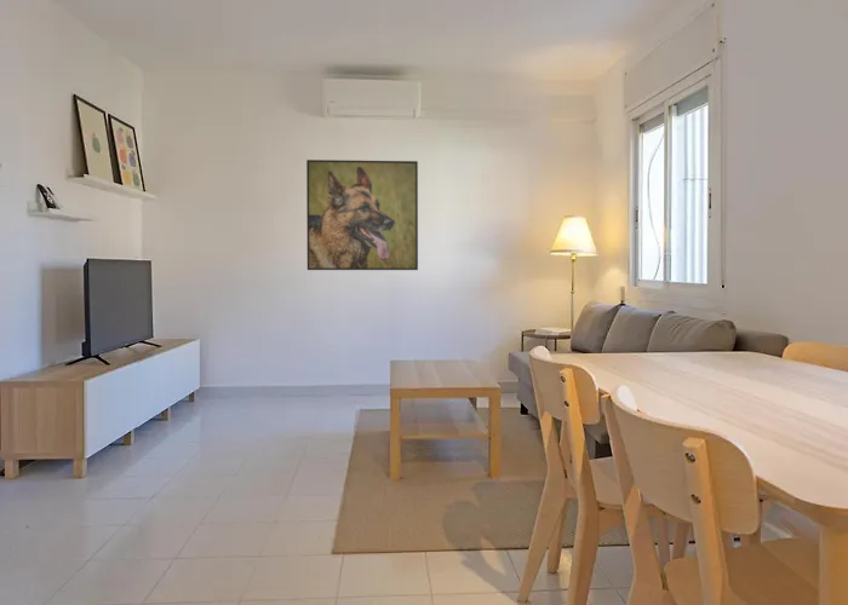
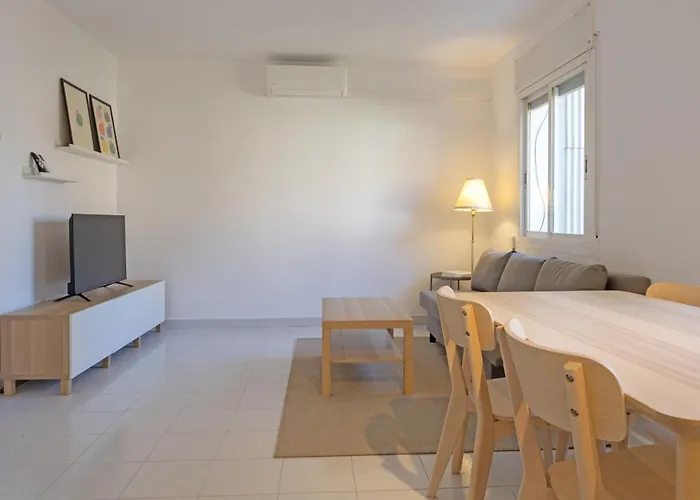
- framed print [305,159,419,271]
